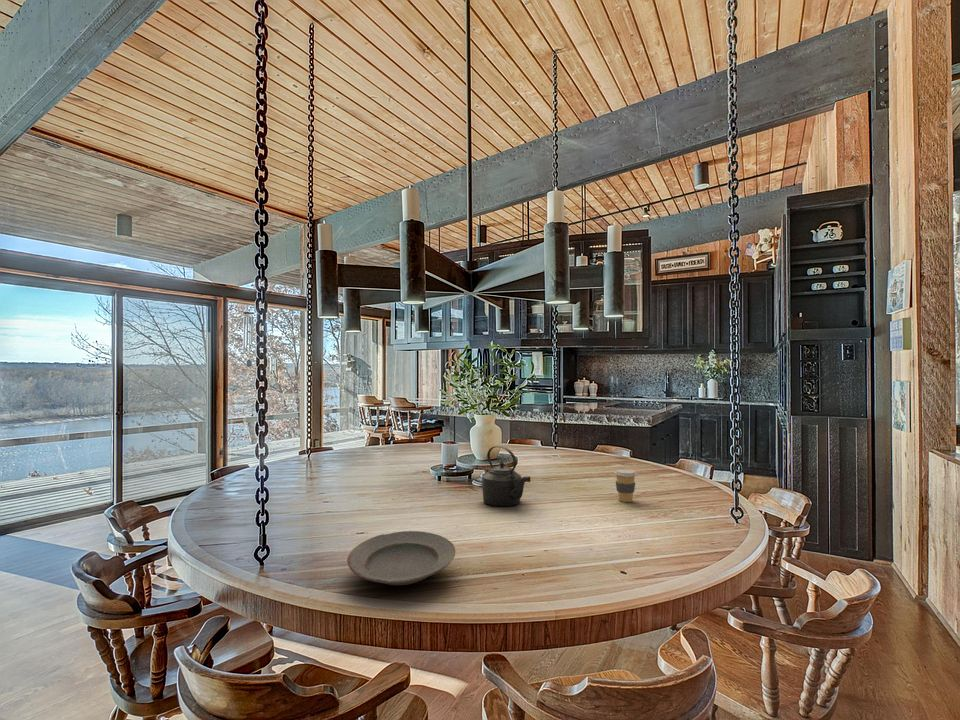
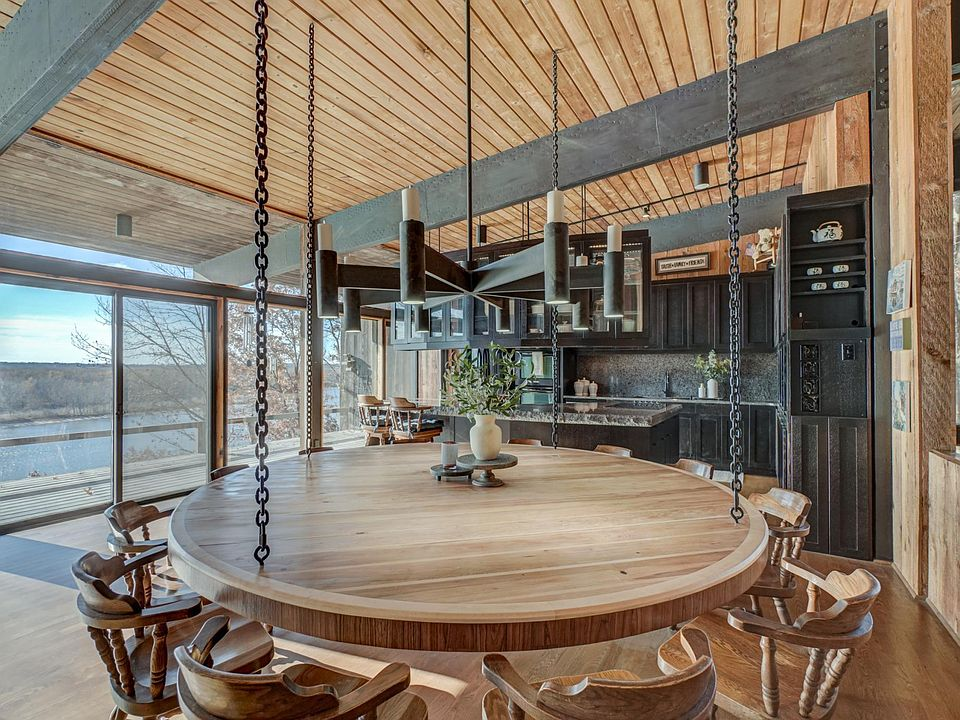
- kettle [481,445,532,507]
- coffee cup [613,468,638,503]
- plate [346,530,456,586]
